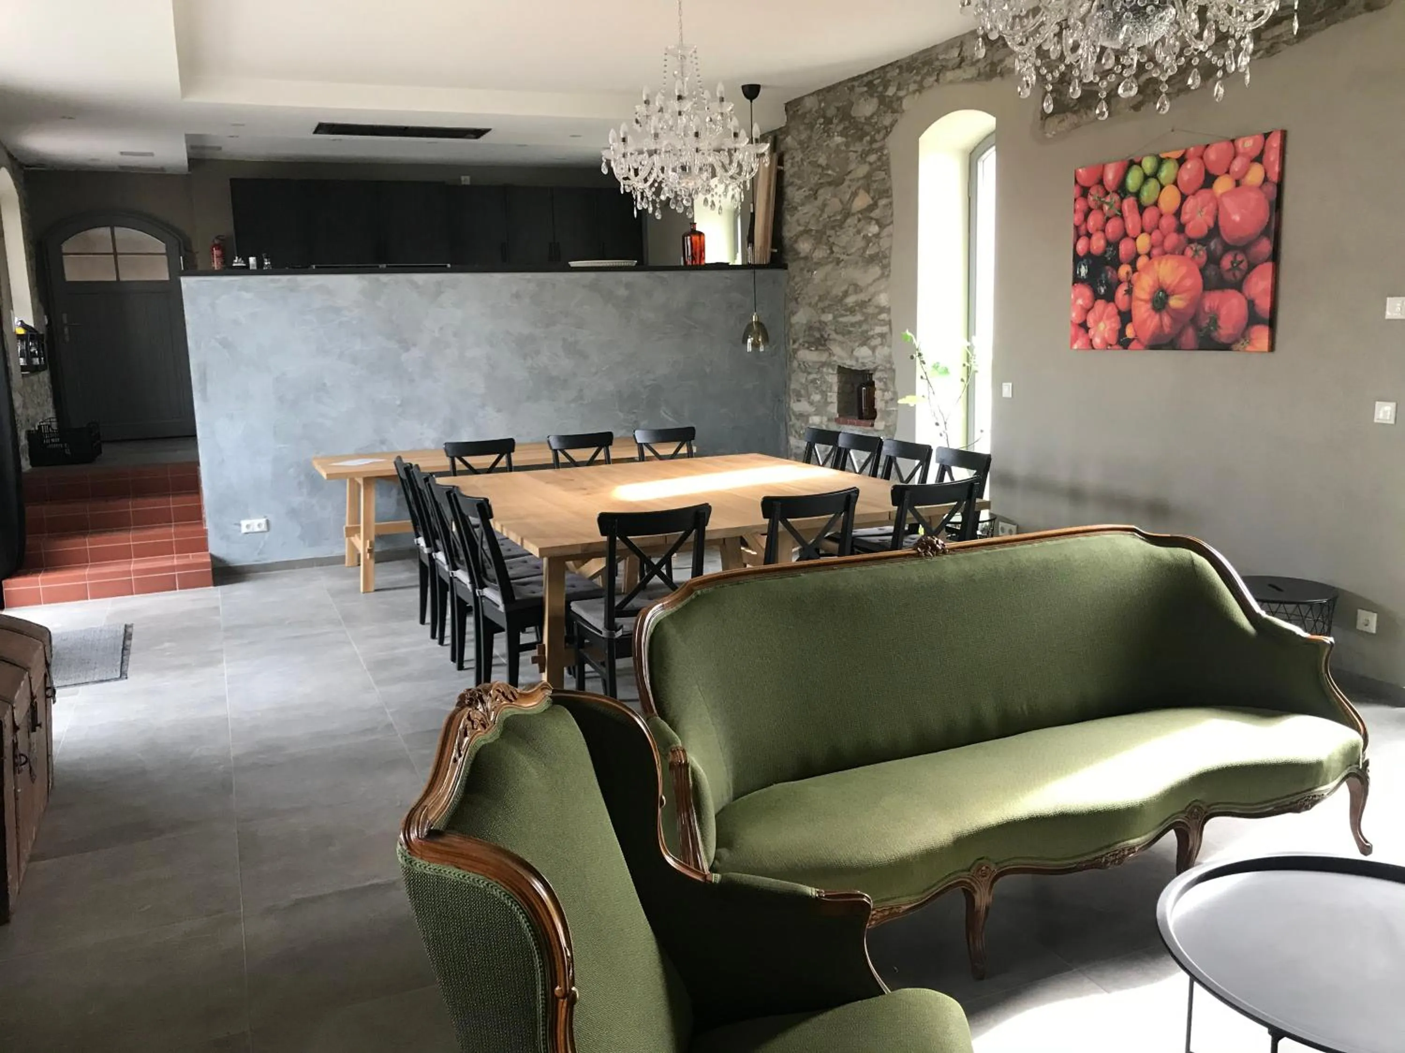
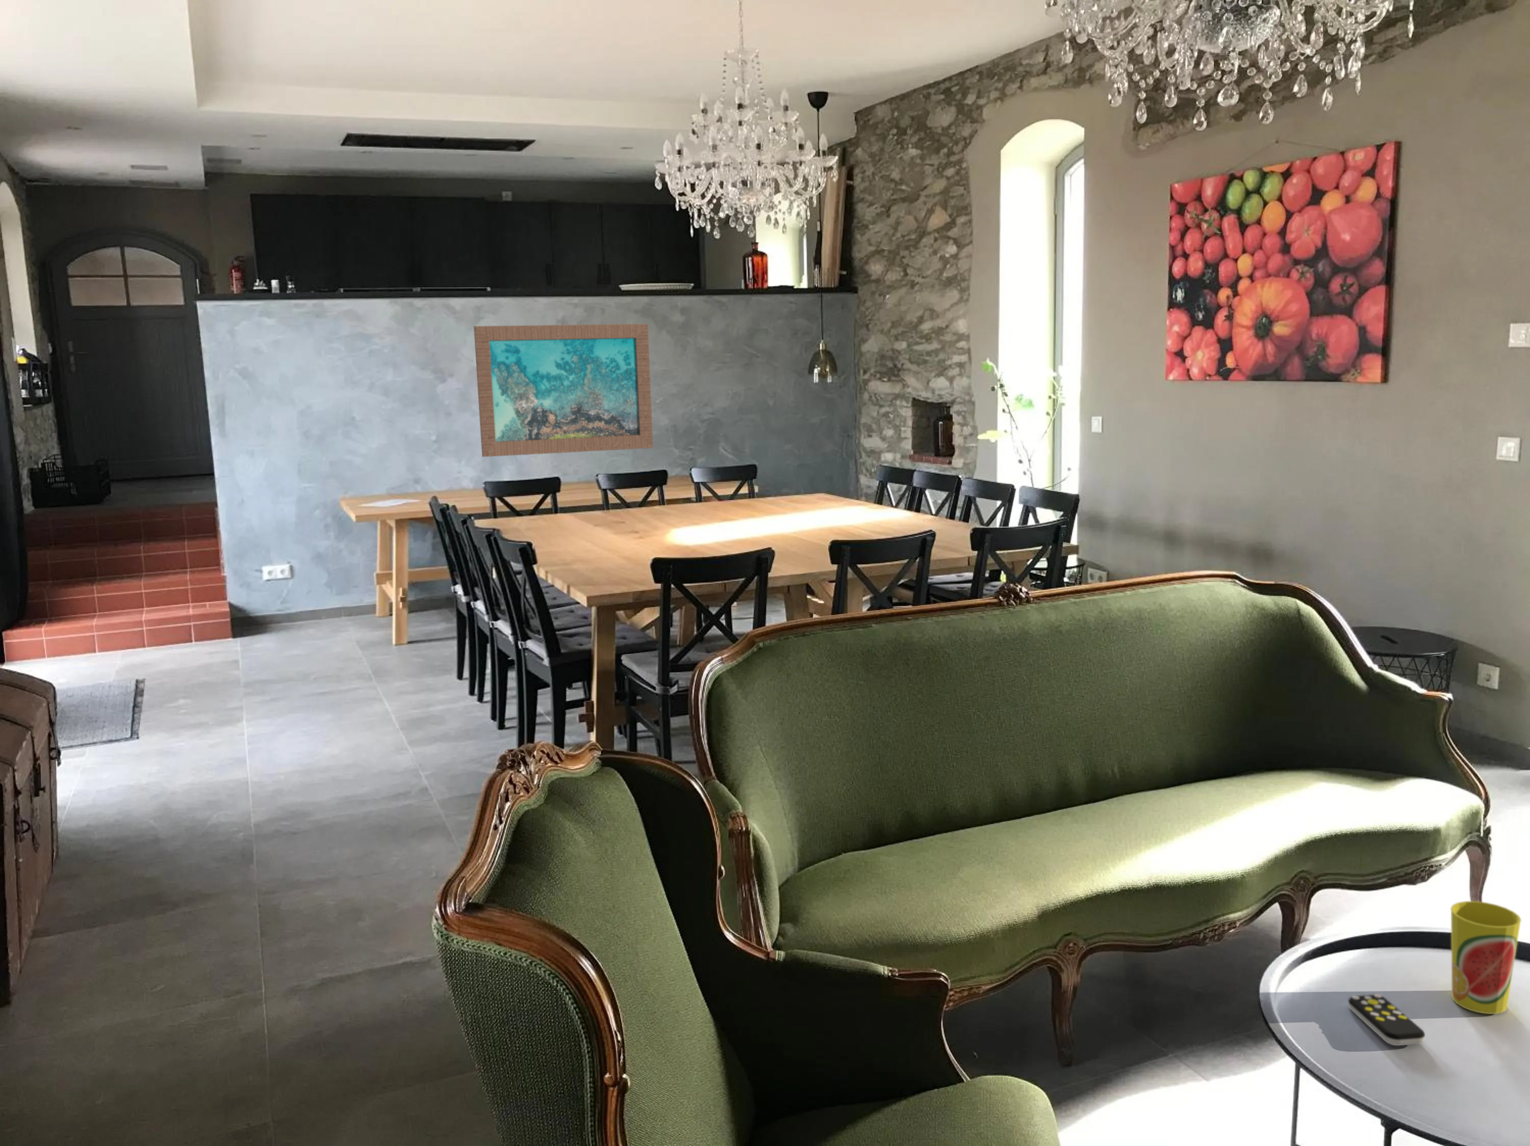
+ wall art [473,324,654,457]
+ remote control [1347,993,1425,1046]
+ cup [1450,900,1522,1015]
